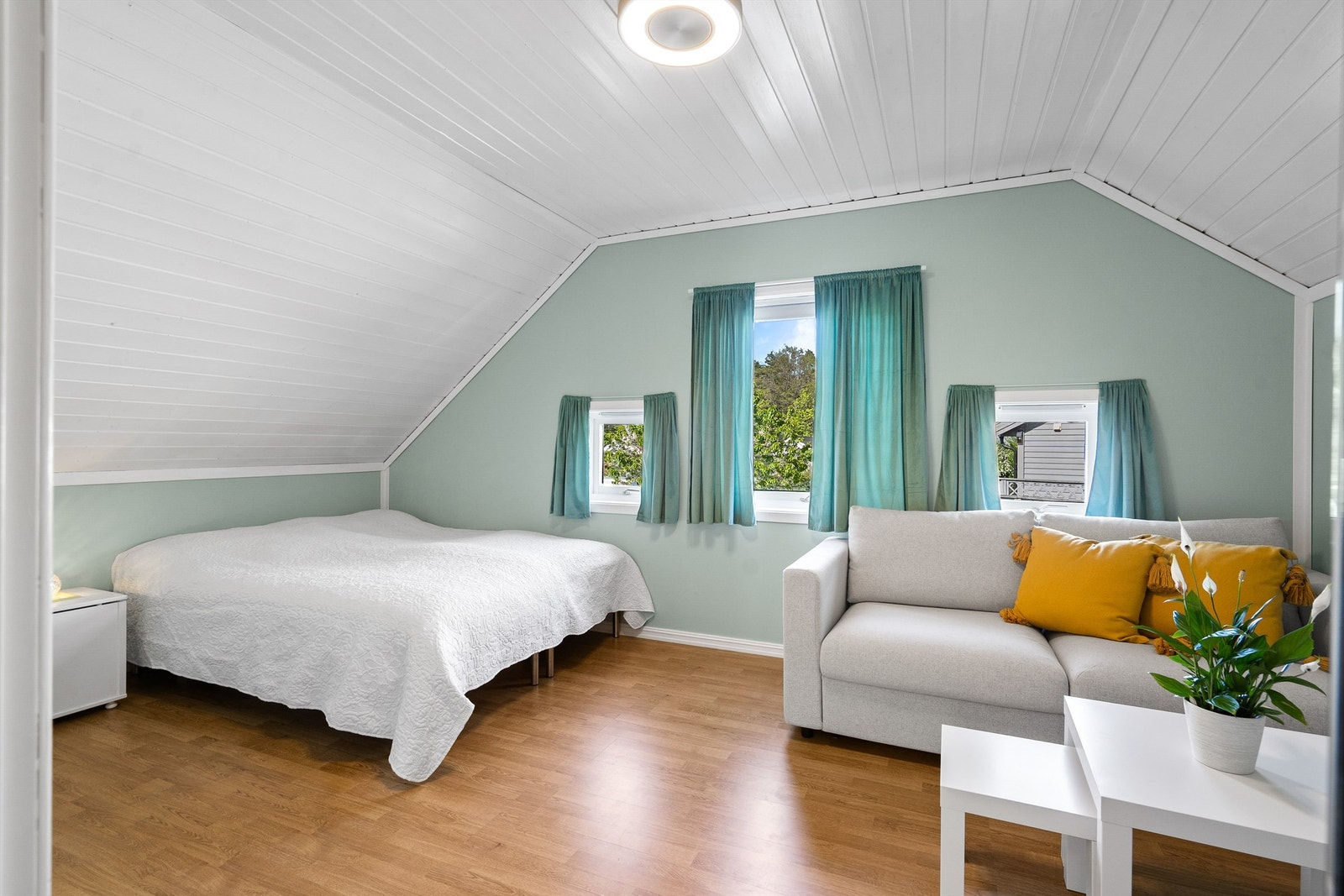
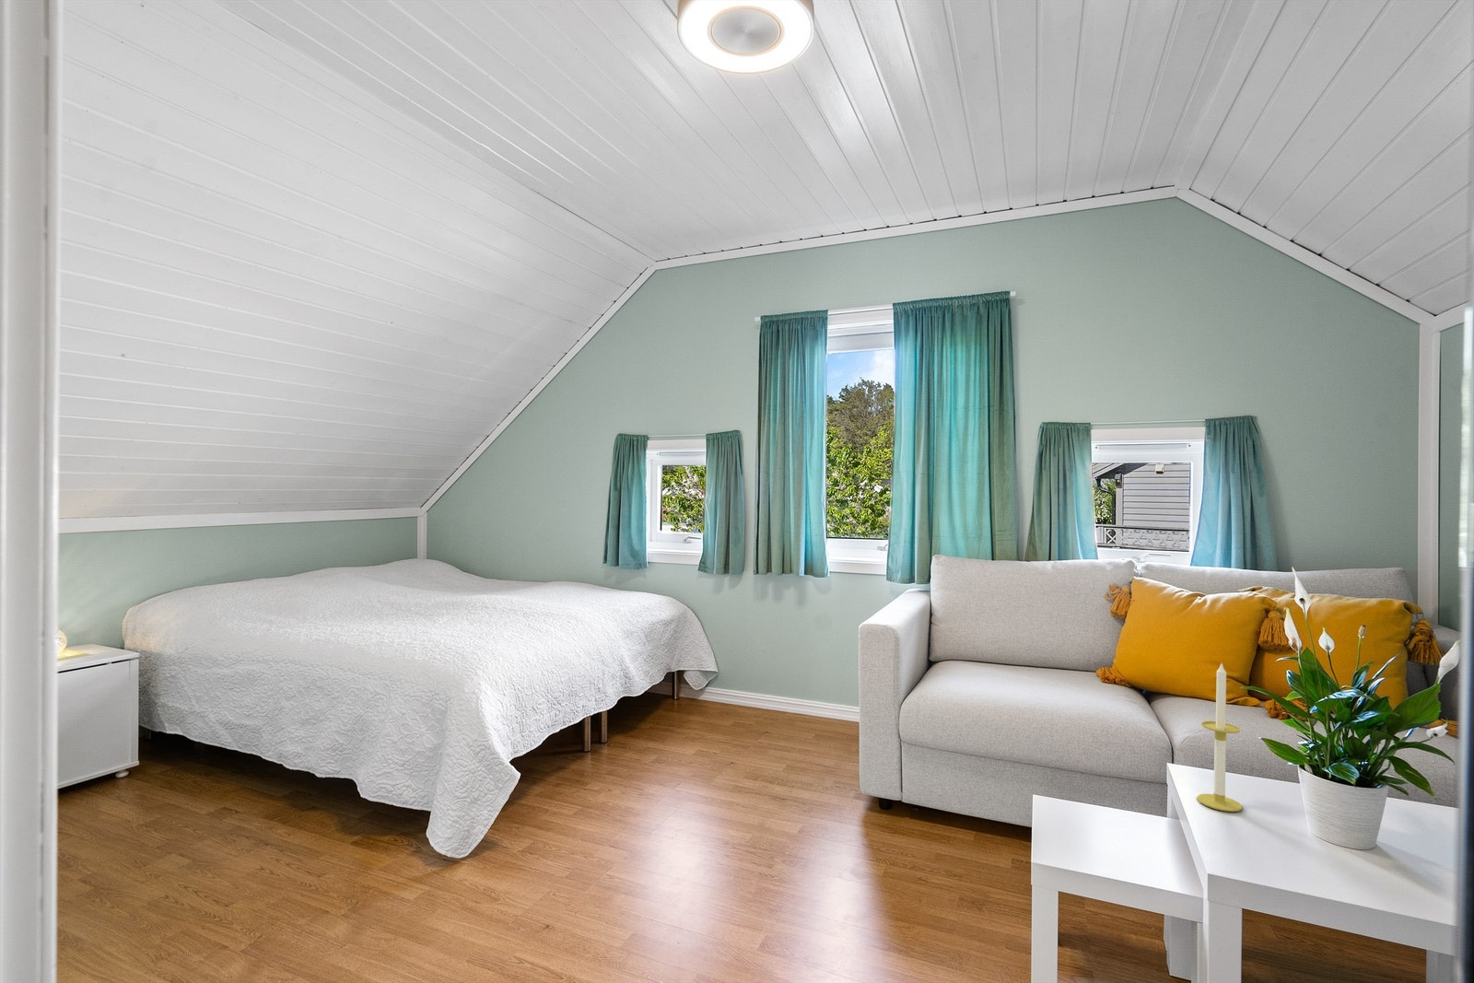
+ candle [1195,664,1243,813]
